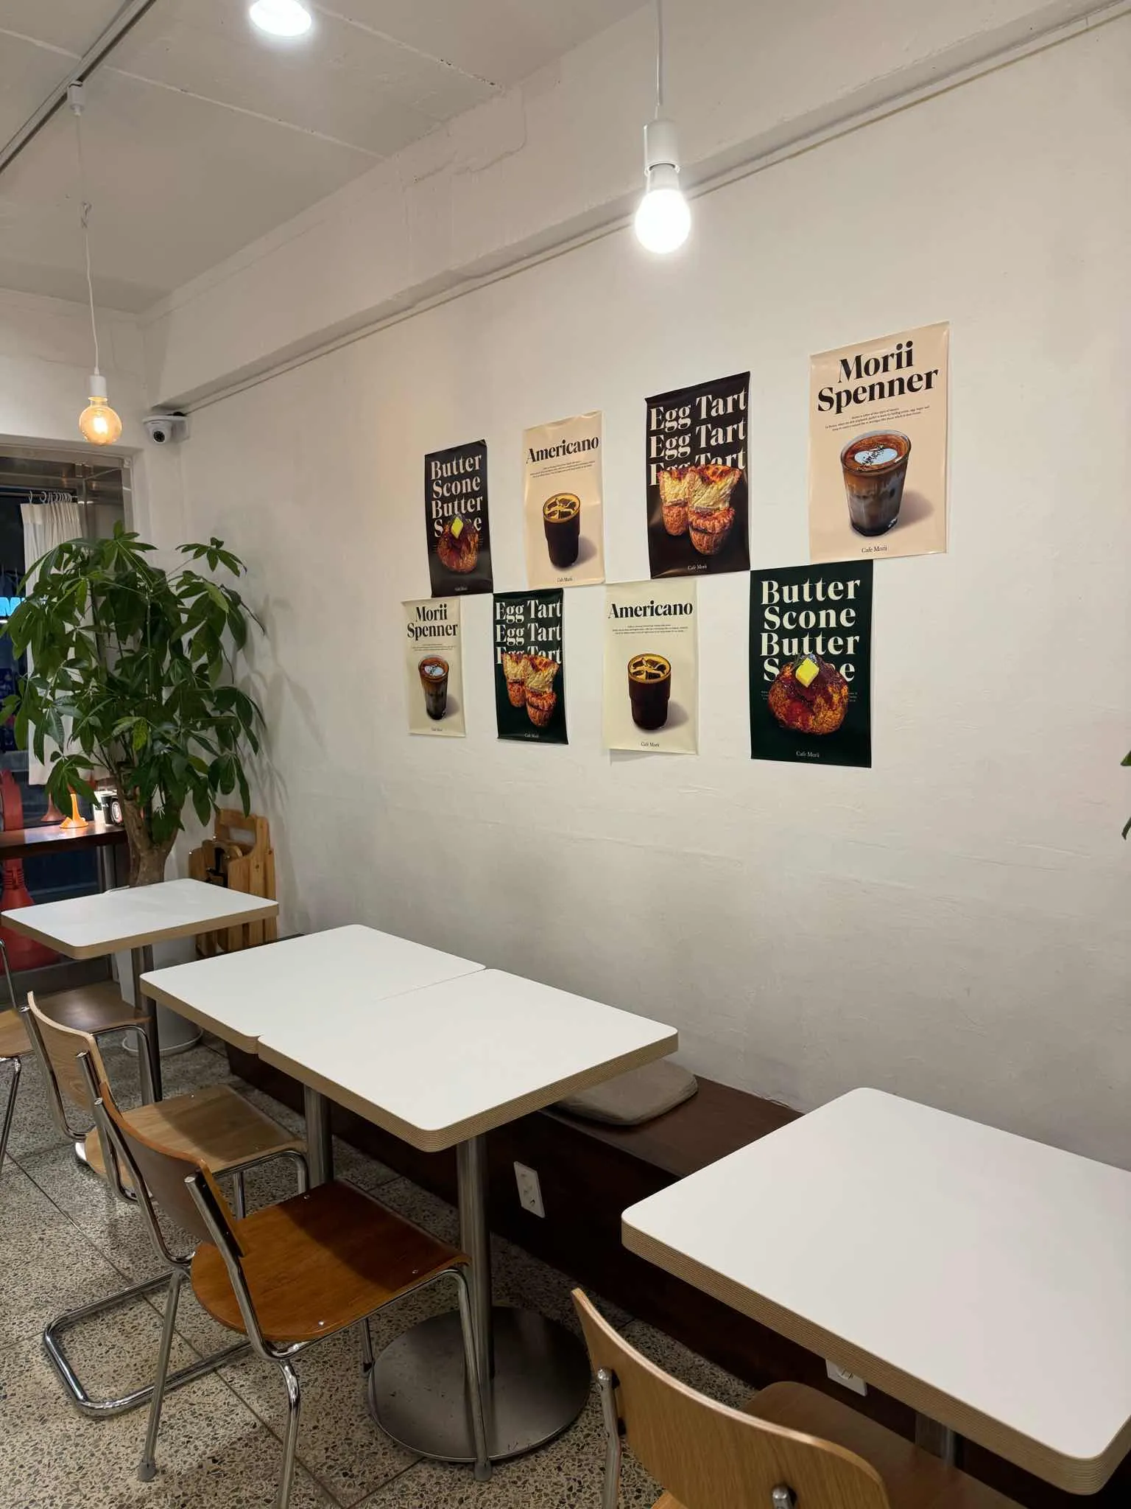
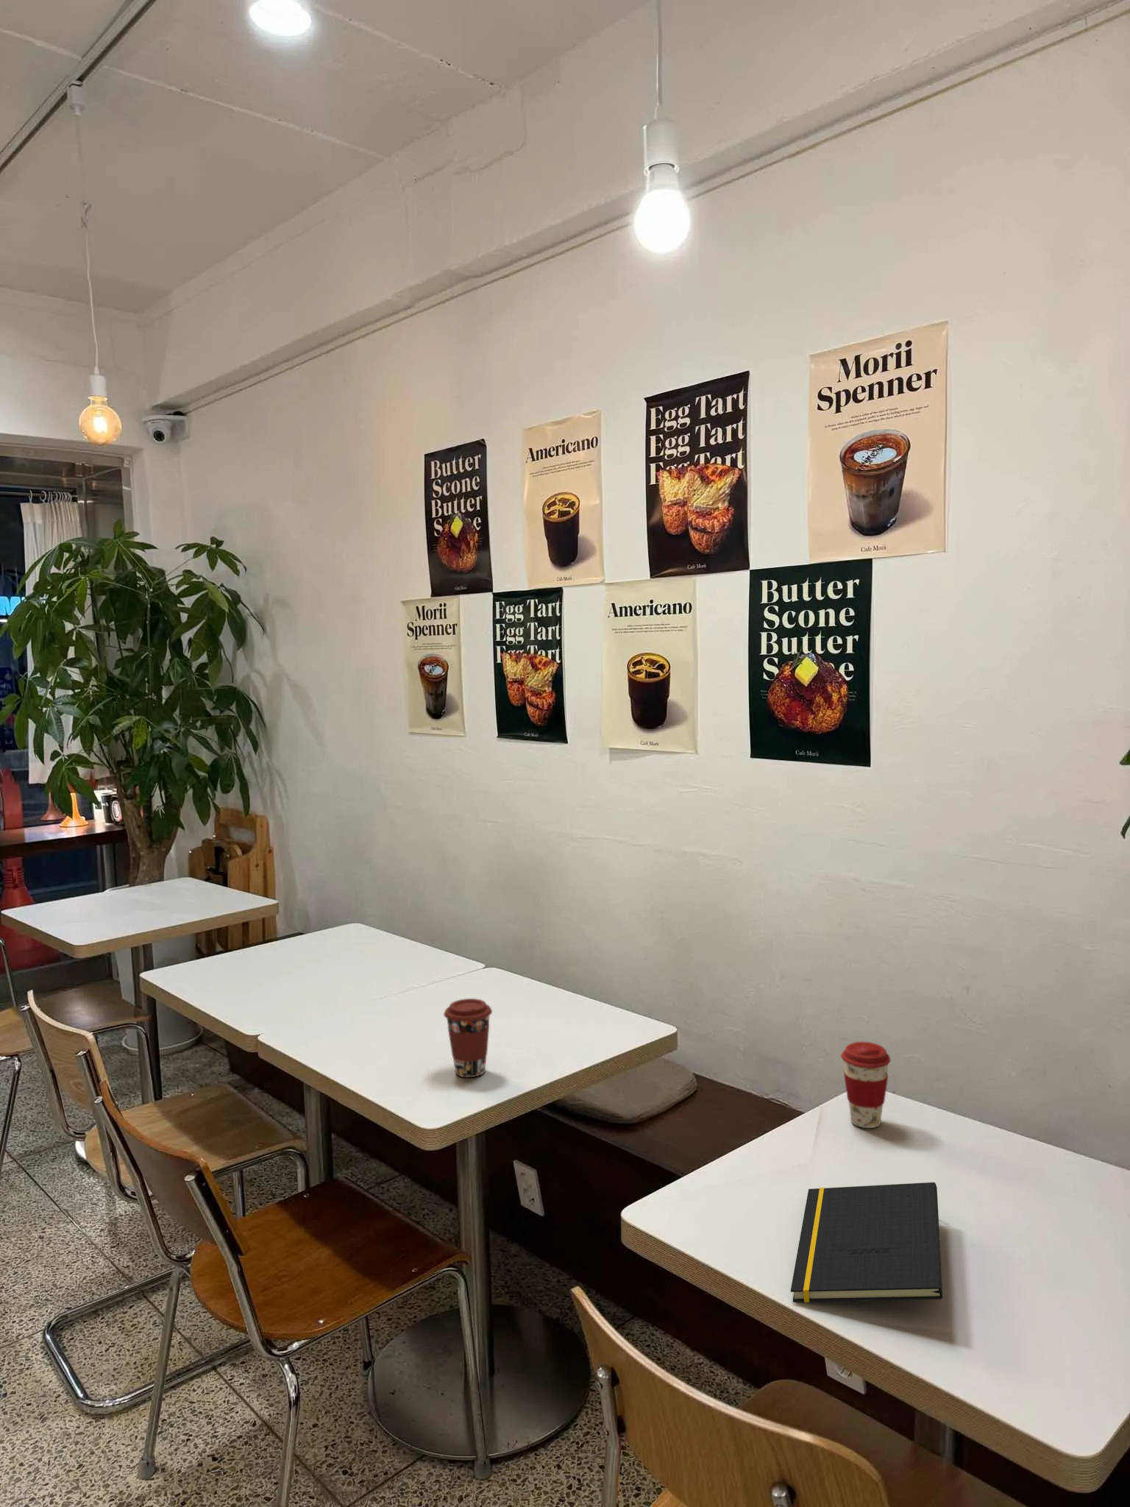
+ notepad [791,1182,944,1303]
+ coffee cup [443,998,493,1077]
+ coffee cup [840,1041,891,1128]
